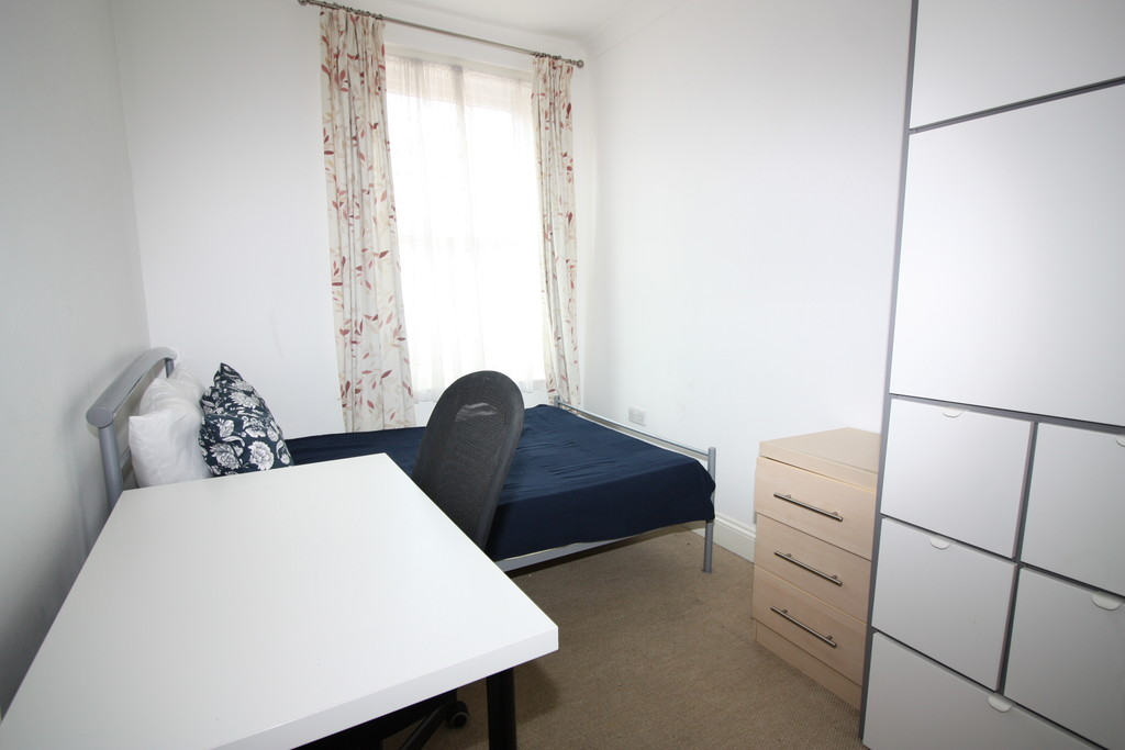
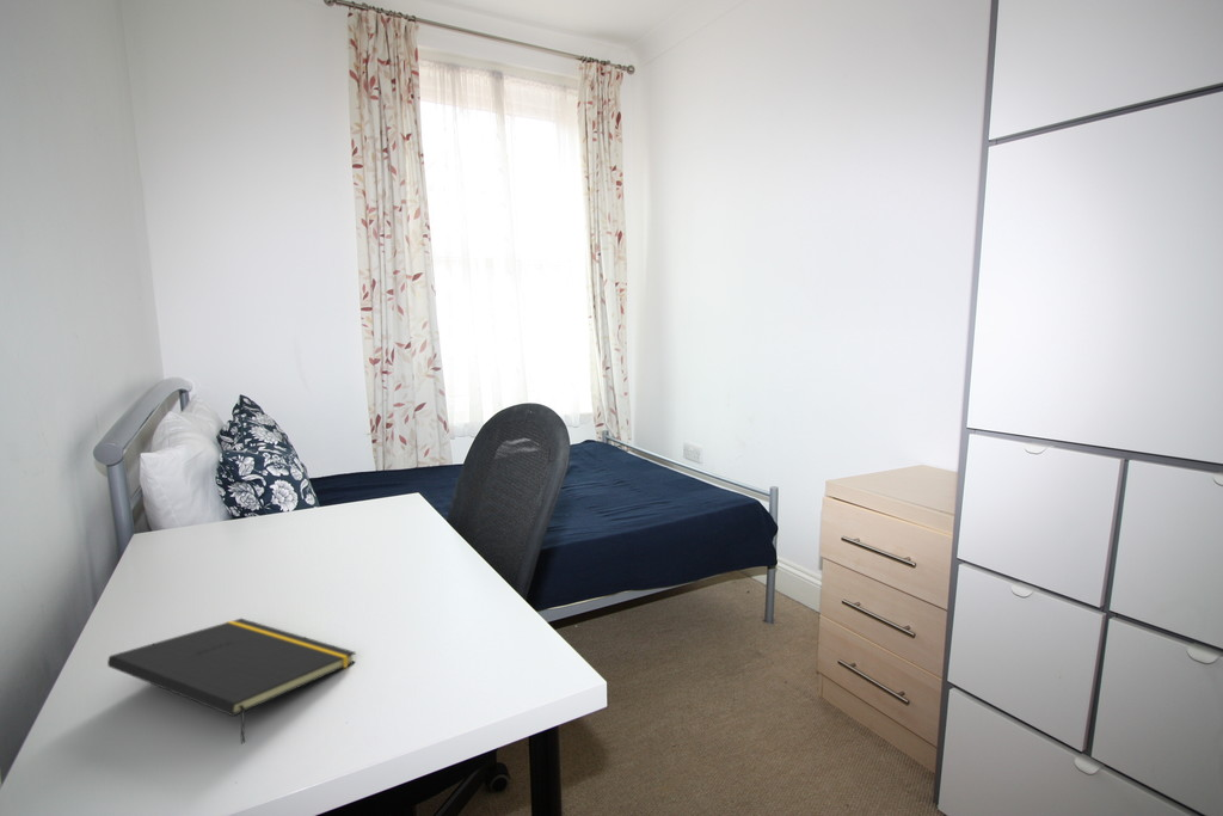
+ notepad [106,618,357,746]
